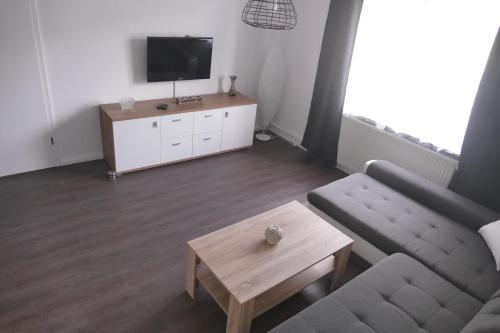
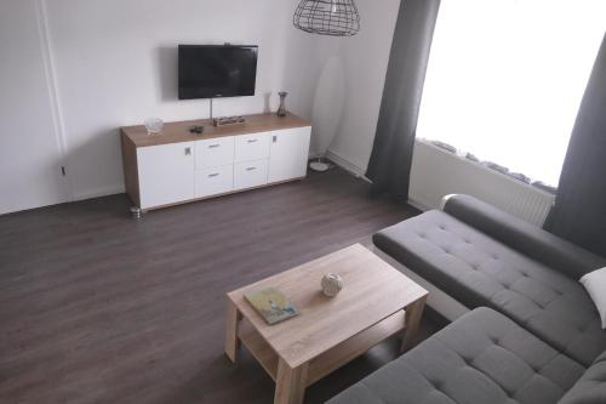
+ book [242,284,301,326]
